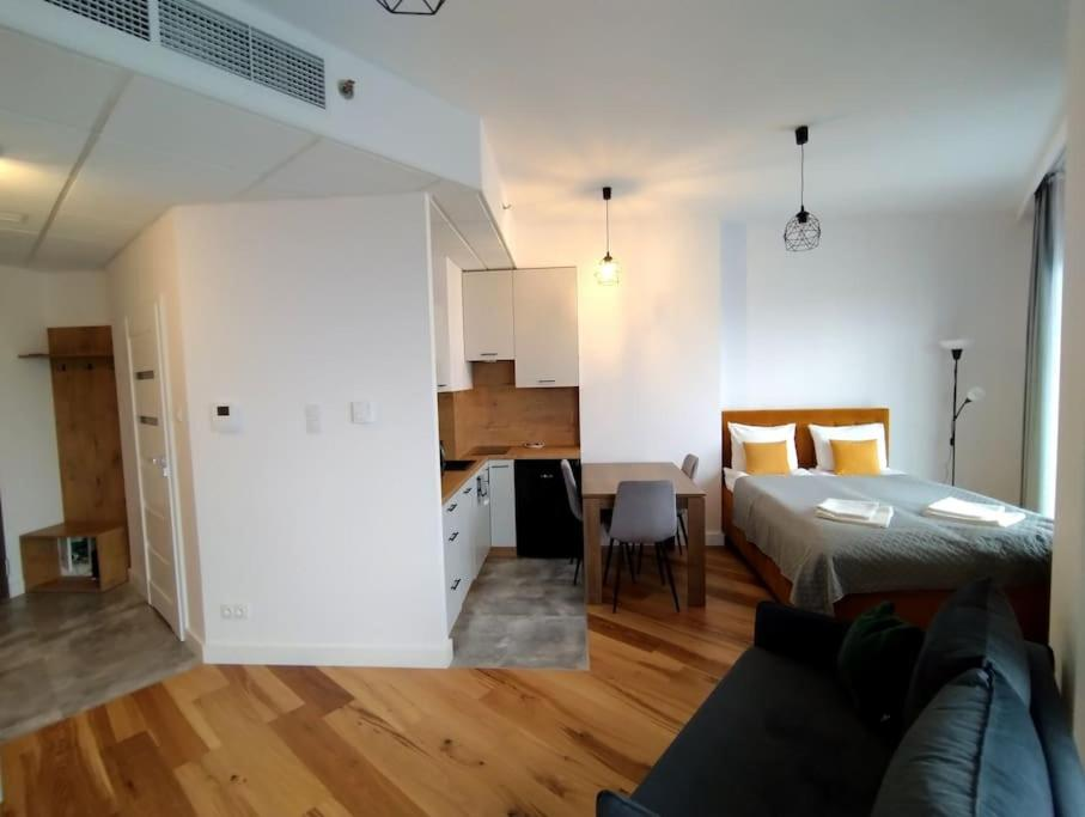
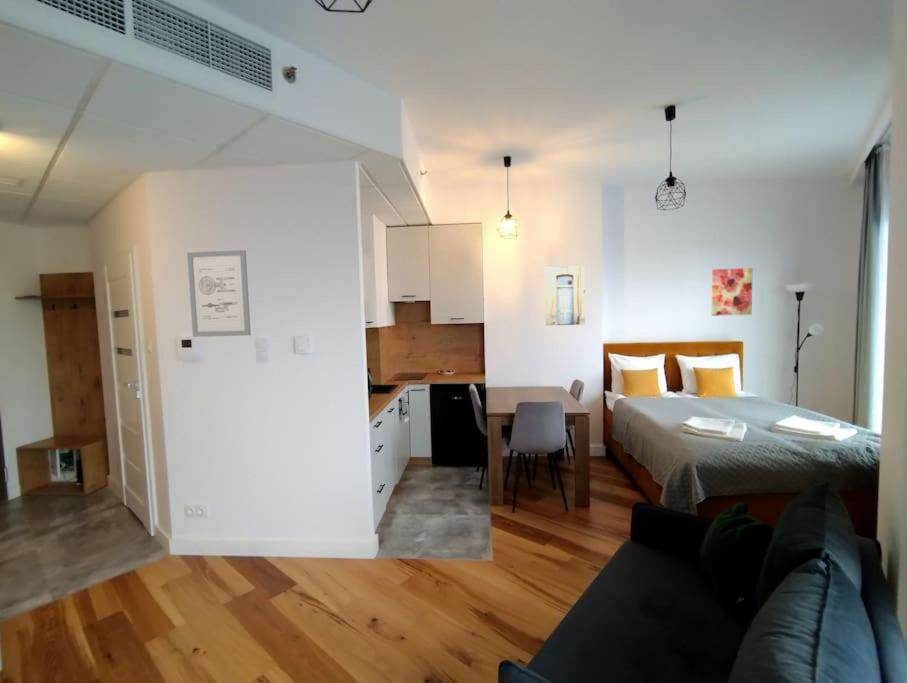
+ wall art [544,265,586,326]
+ wall art [711,267,754,317]
+ wall art [186,249,252,338]
